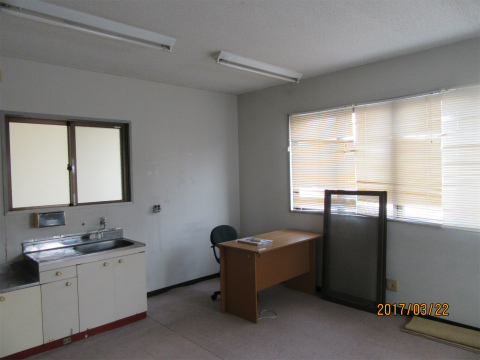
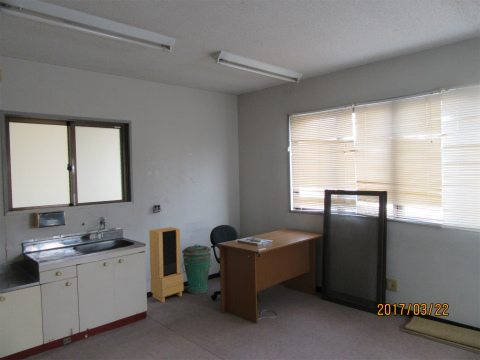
+ trash can [181,243,213,295]
+ storage cabinet [148,226,184,303]
